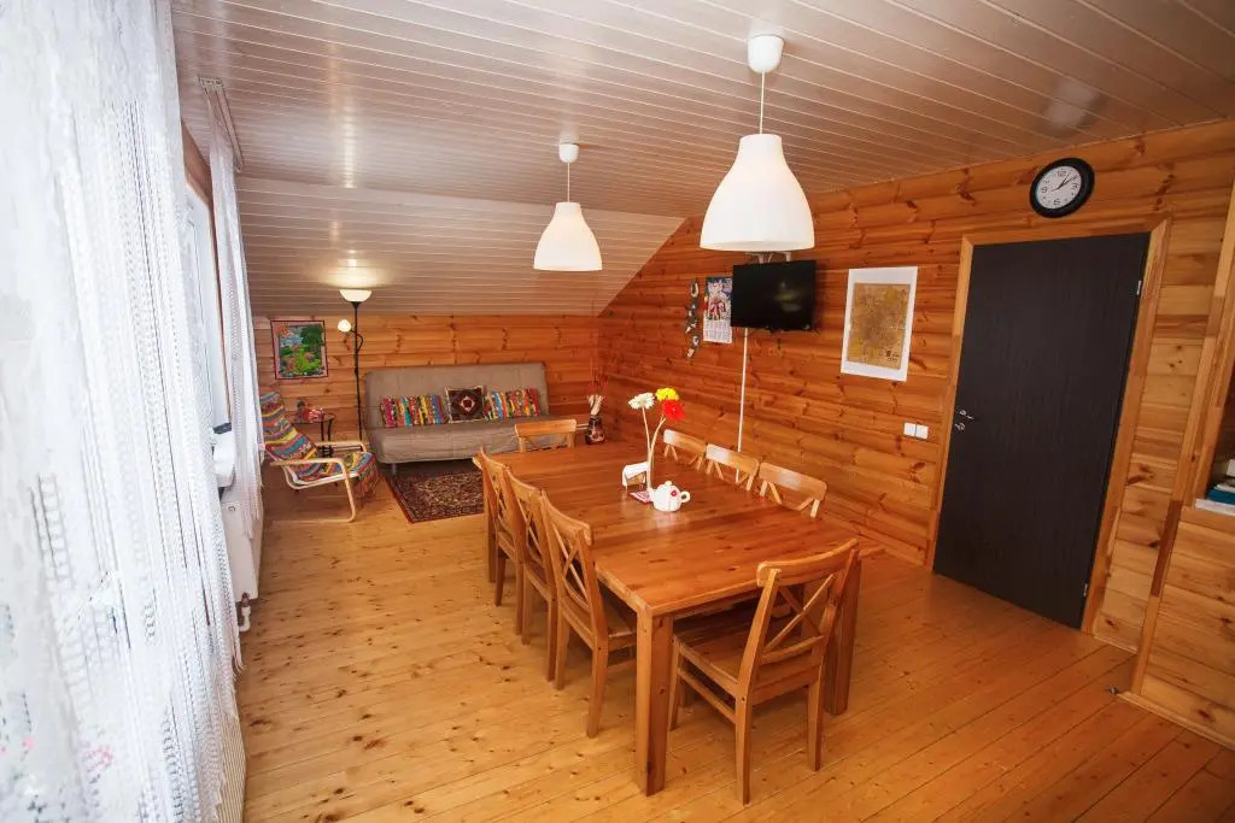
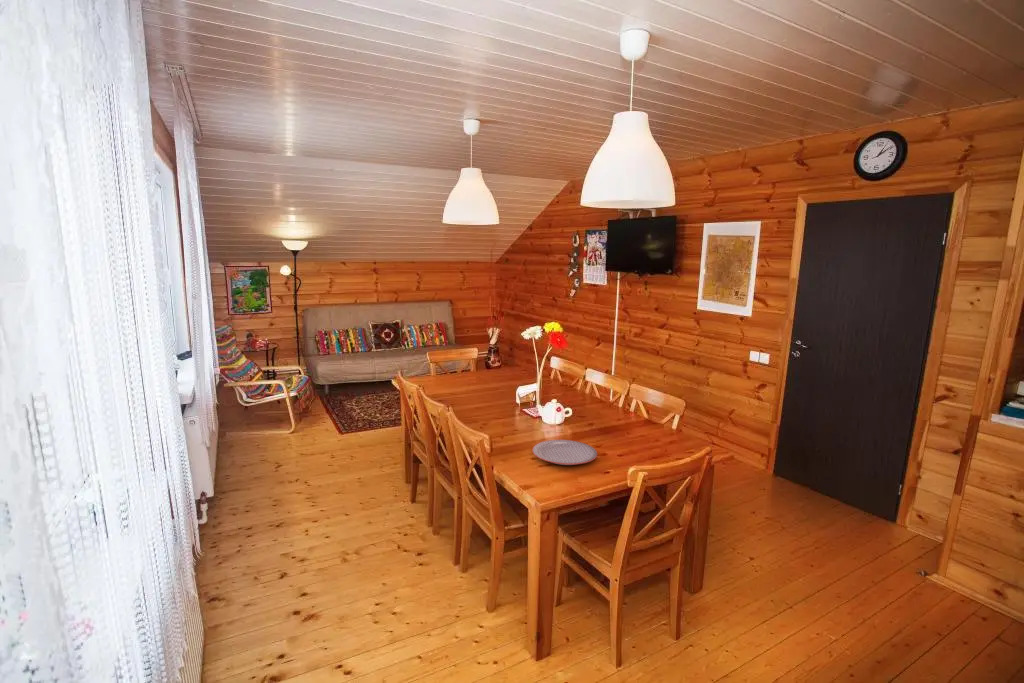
+ plate [531,439,598,466]
